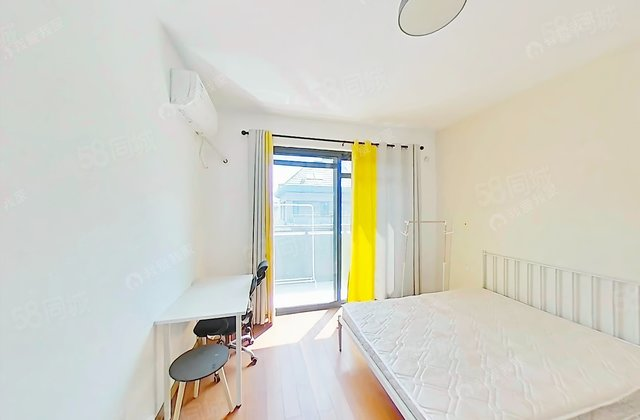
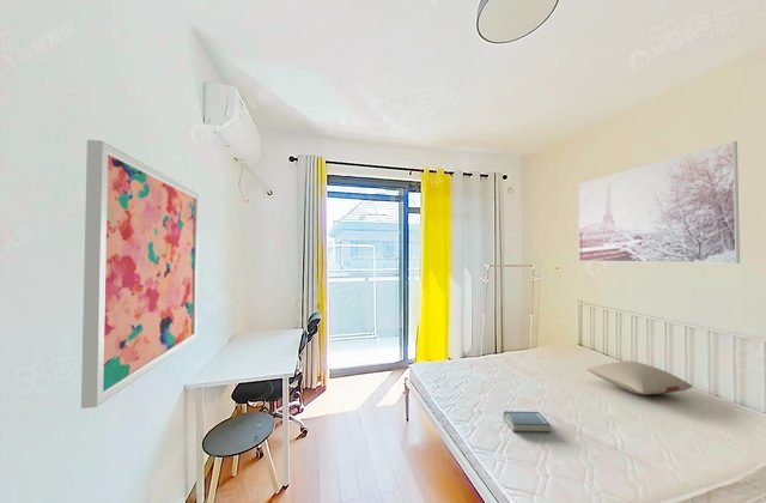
+ pillow [585,359,693,395]
+ hardback book [503,410,552,434]
+ wall art [80,139,200,410]
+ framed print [577,140,741,265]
